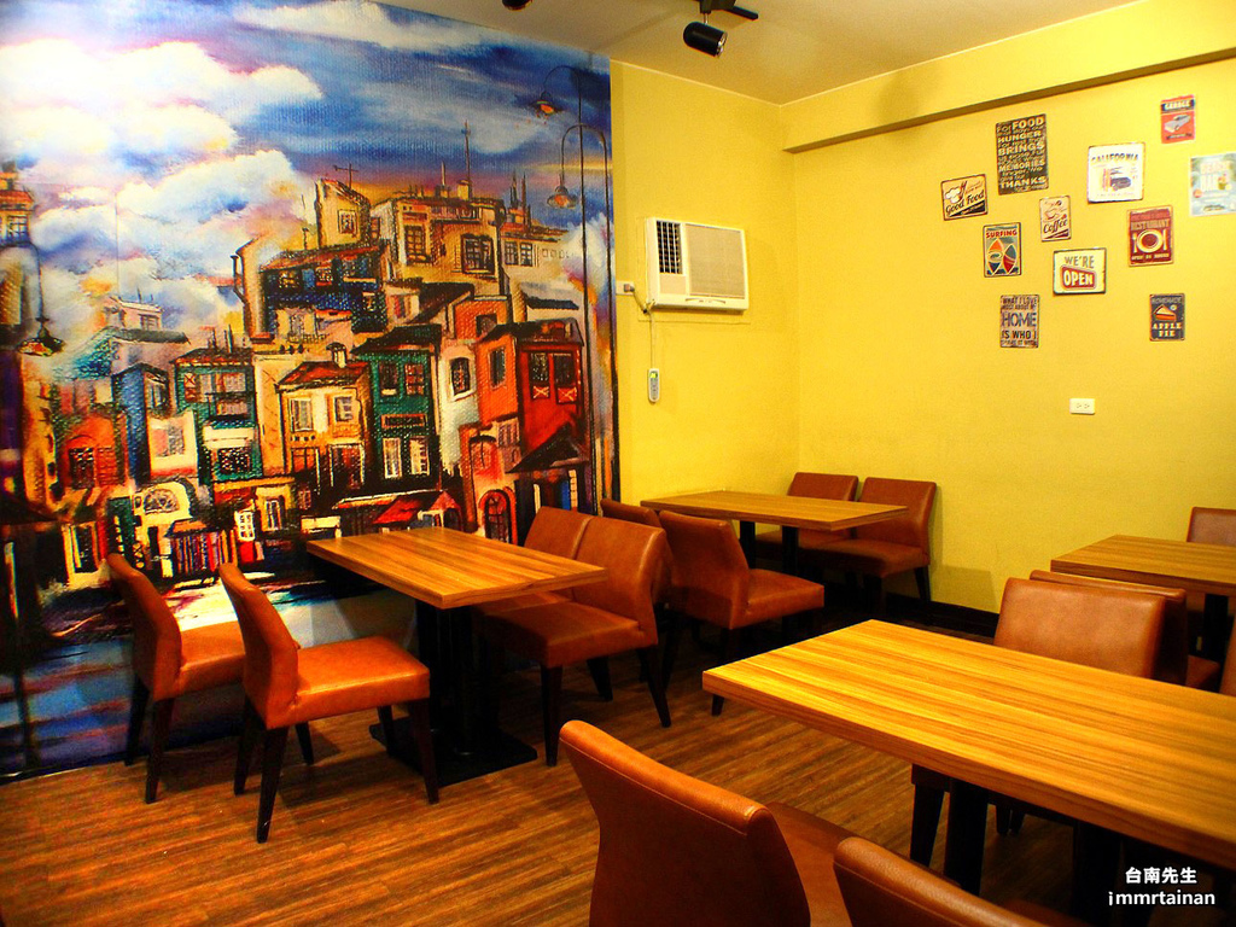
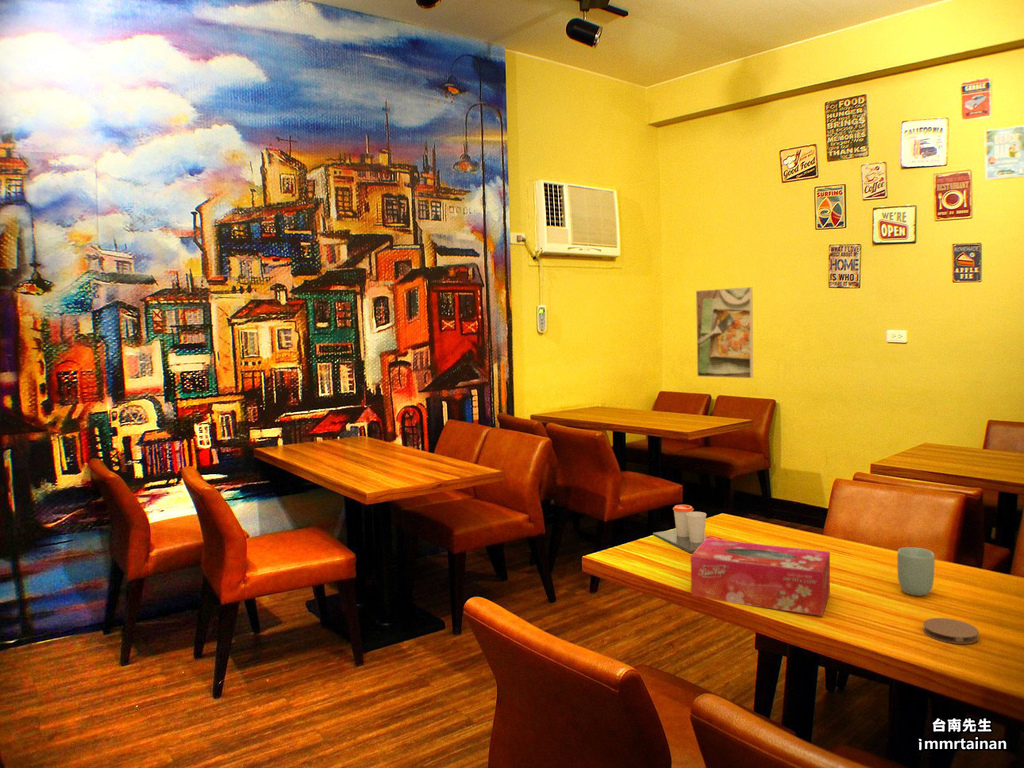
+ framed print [695,286,754,379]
+ coaster [922,617,980,645]
+ tissue box [690,539,831,617]
+ cup [652,504,726,554]
+ cup [896,546,936,597]
